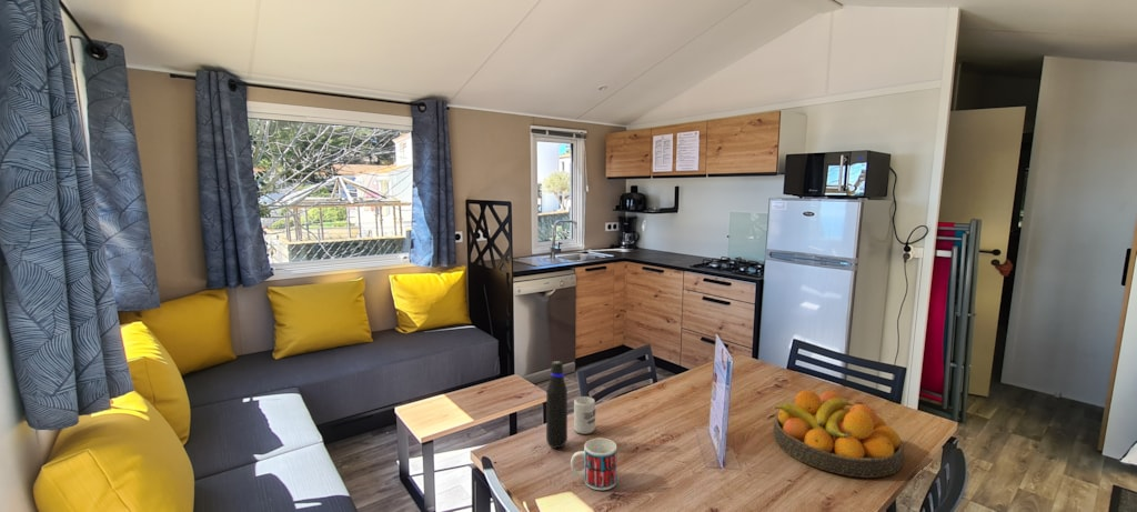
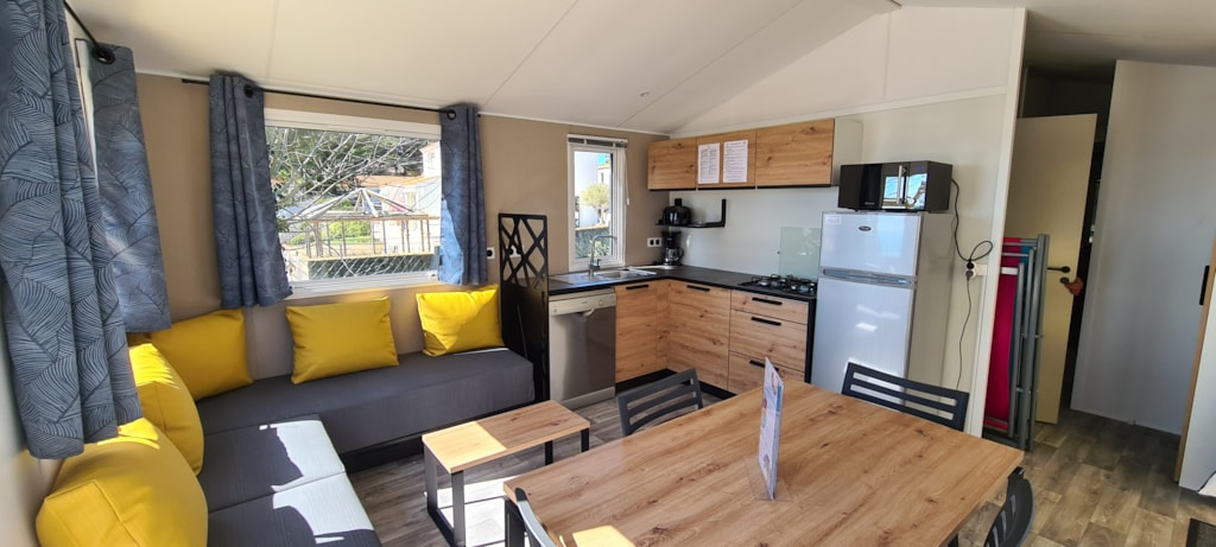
- cup [573,395,596,435]
- water bottle [545,360,568,450]
- fruit bowl [772,389,905,479]
- mug [570,438,617,491]
